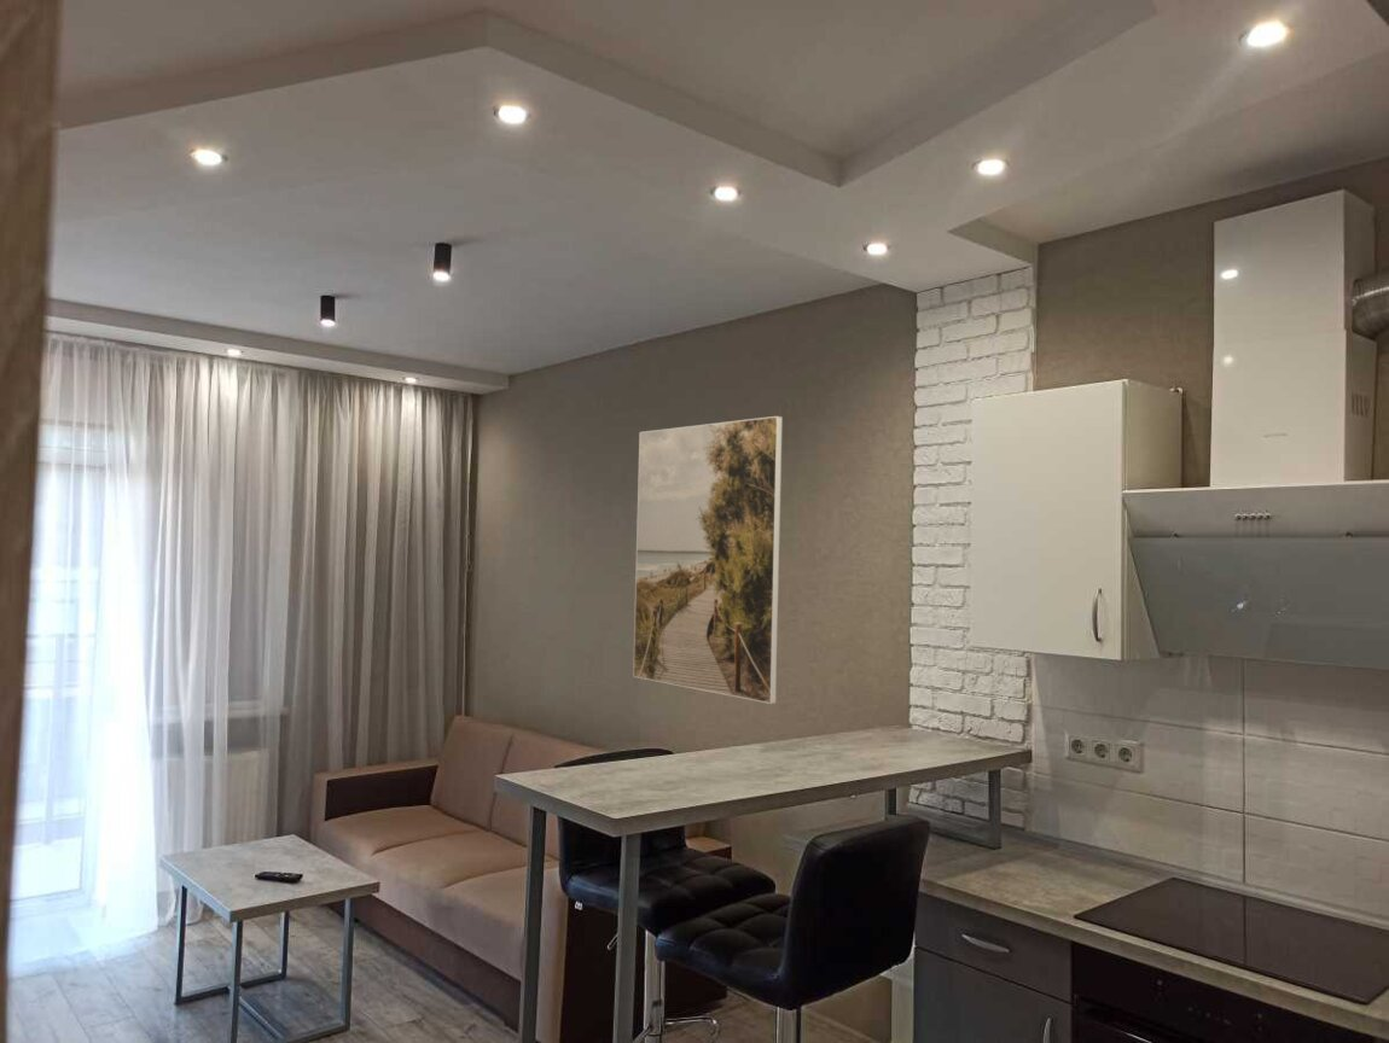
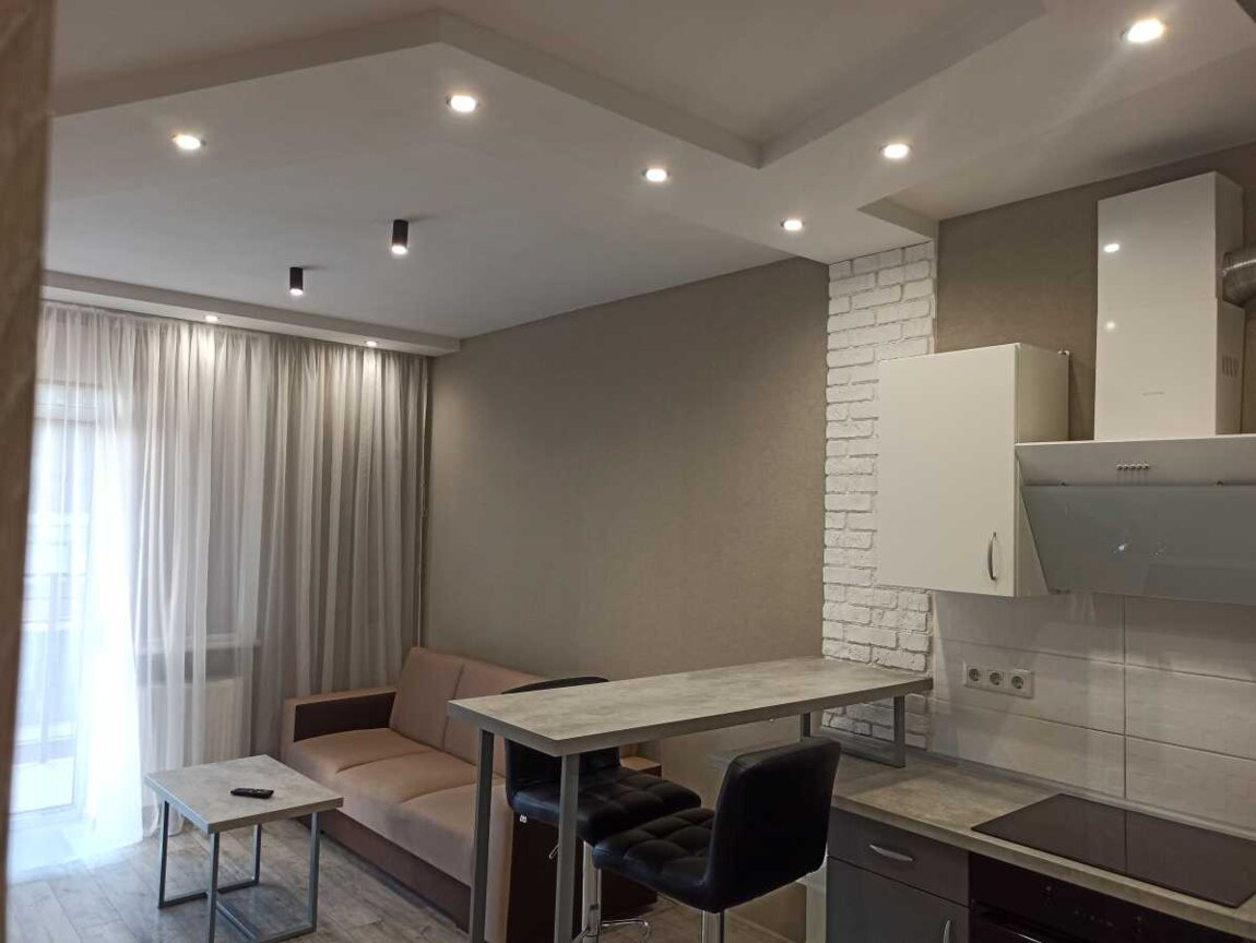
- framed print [632,415,784,705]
